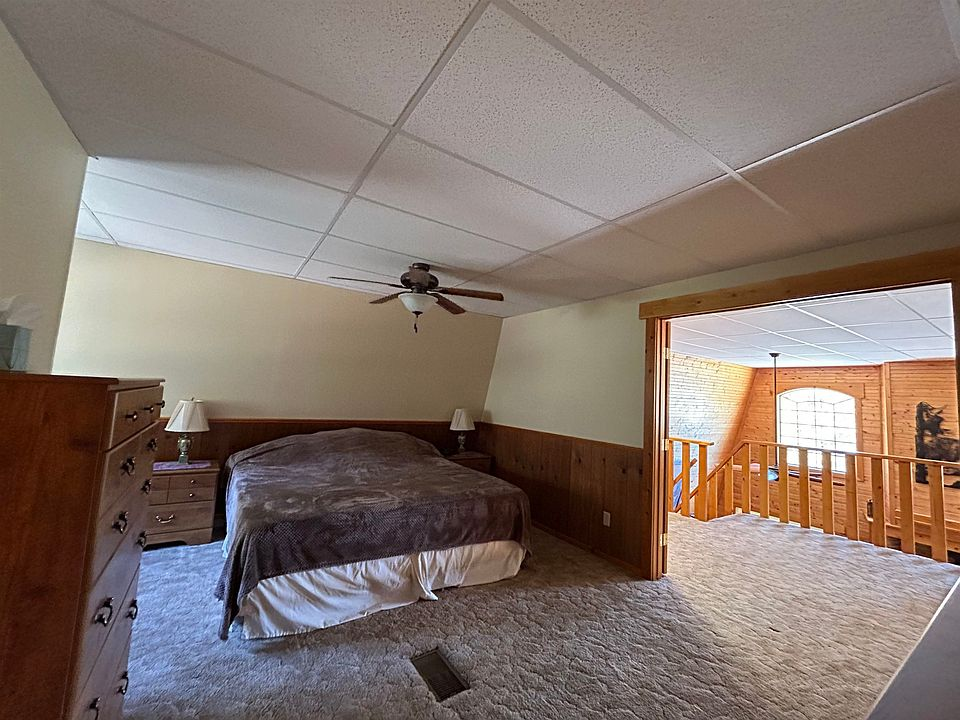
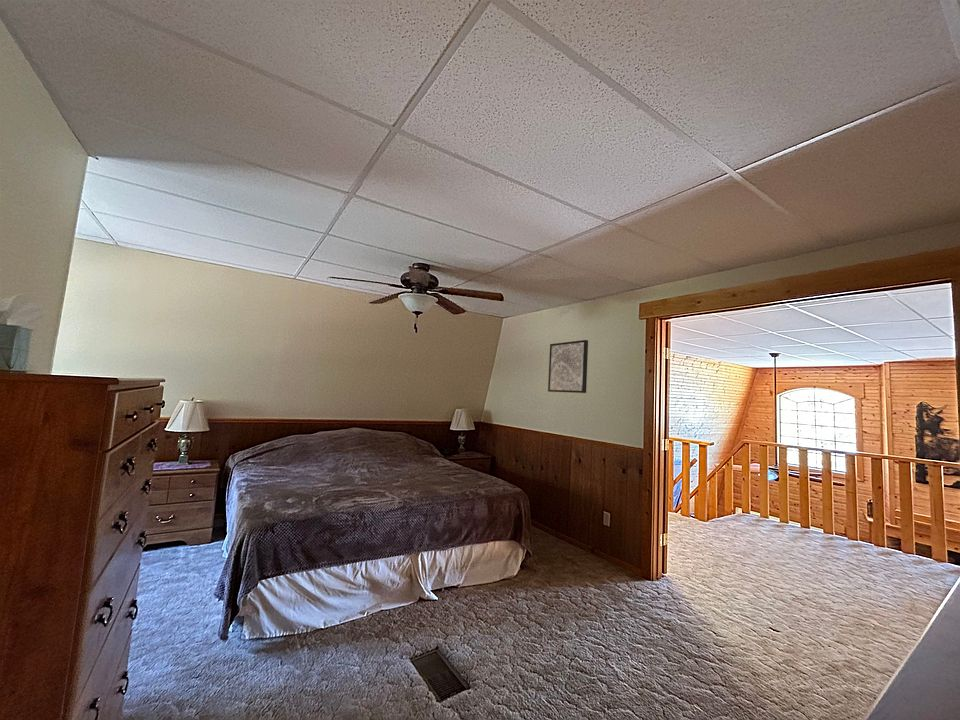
+ wall art [547,339,589,394]
